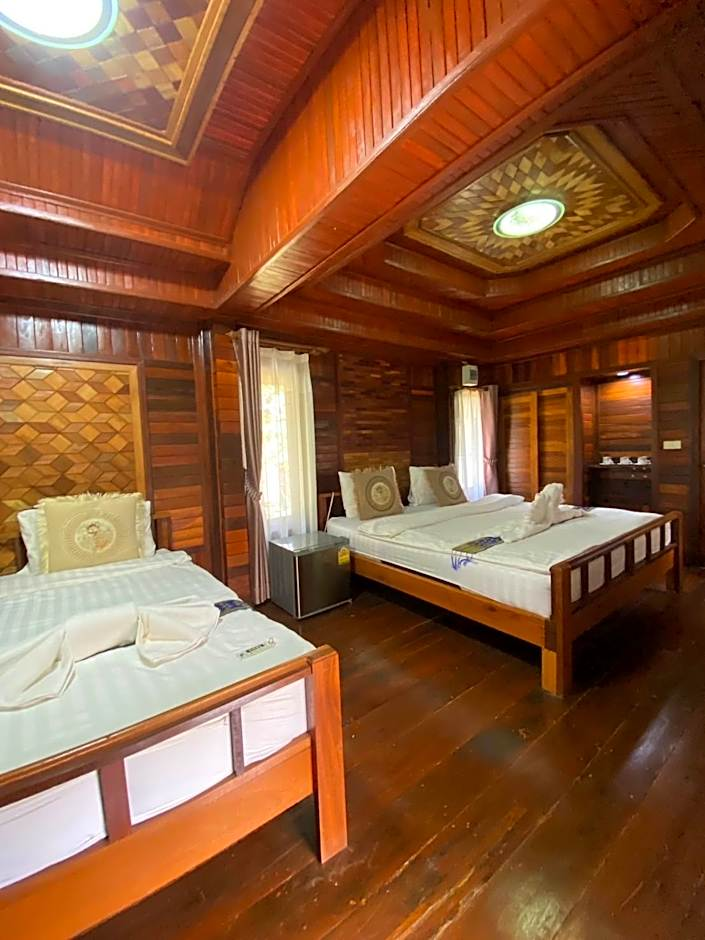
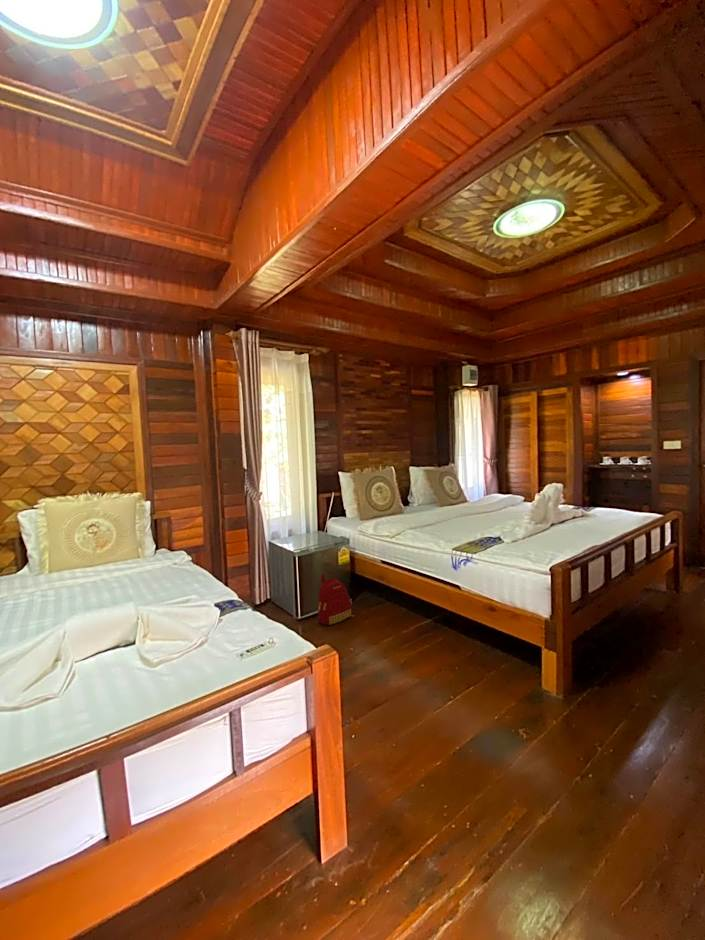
+ backpack [317,571,353,626]
